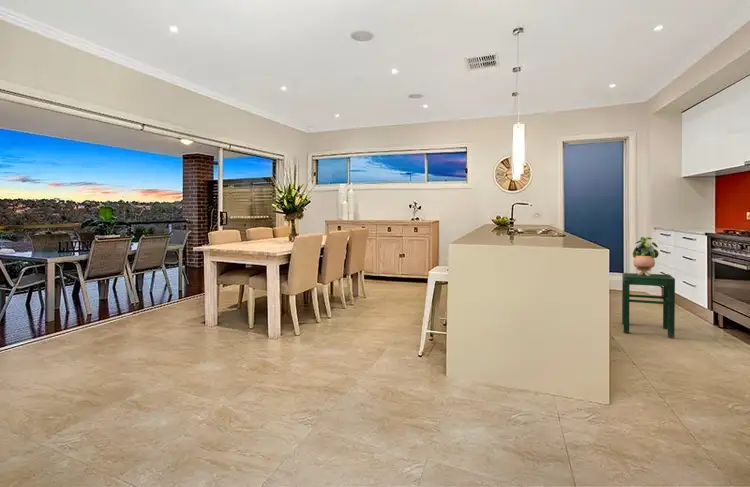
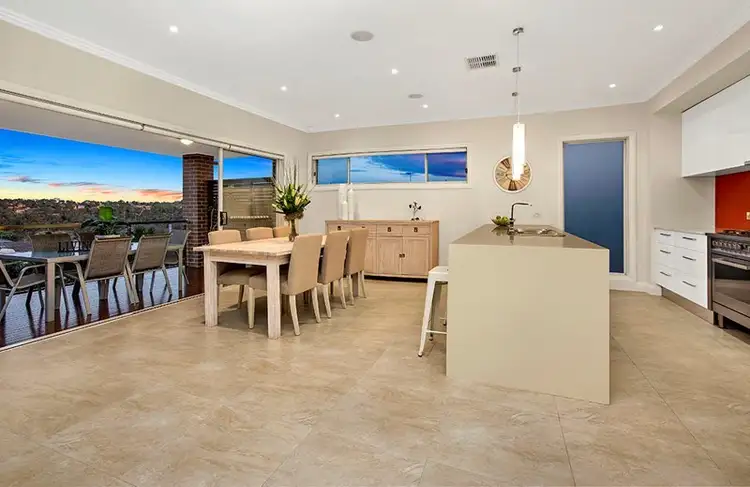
- potted plant [632,236,660,276]
- stool [621,272,676,338]
